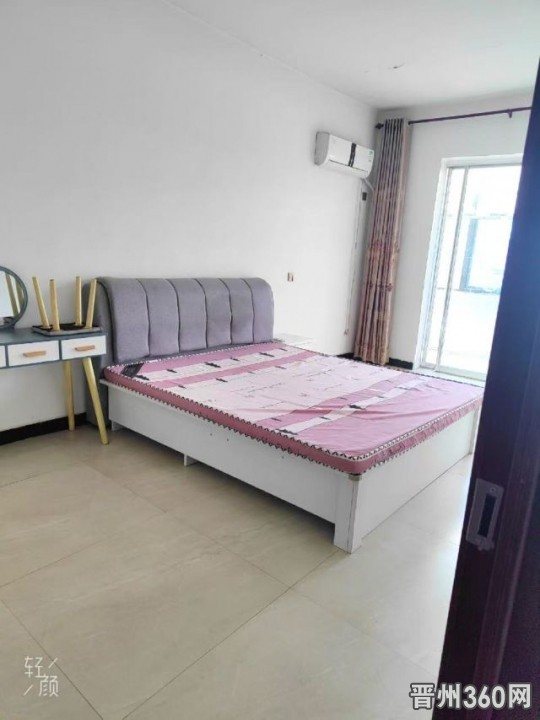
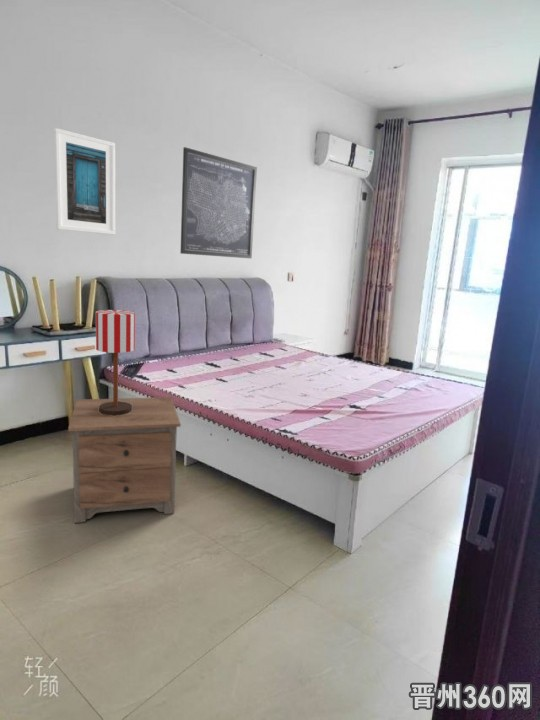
+ table lamp [95,309,136,416]
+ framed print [53,127,116,236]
+ wall art [180,146,258,260]
+ nightstand [67,396,182,524]
